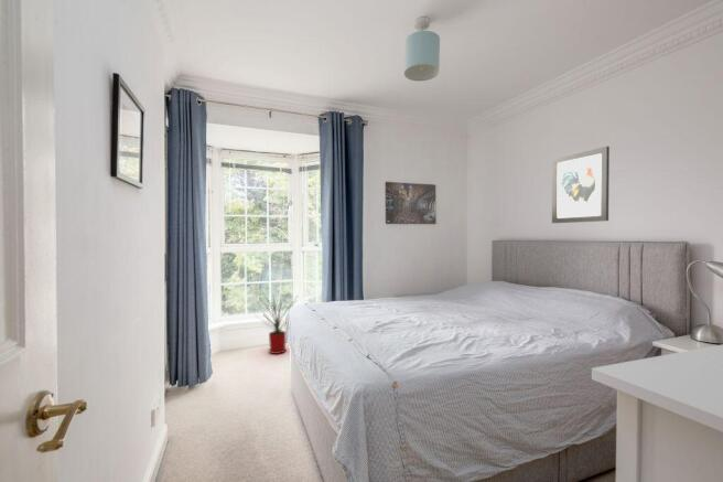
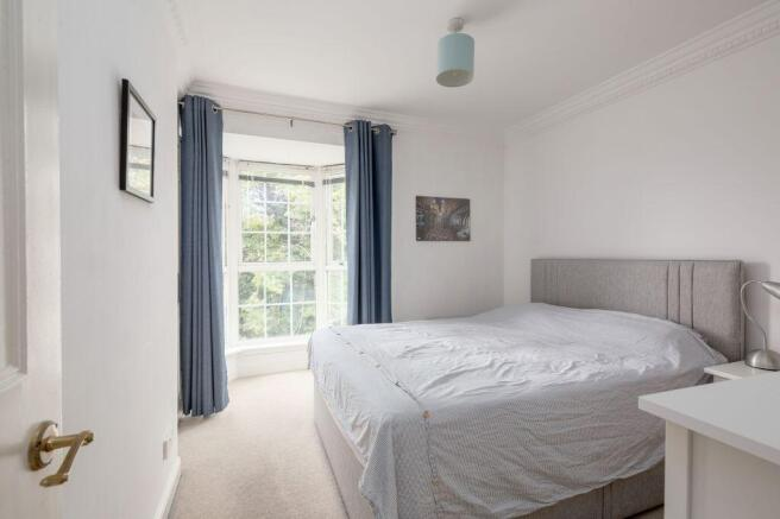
- house plant [253,291,298,355]
- wall art [551,146,611,224]
